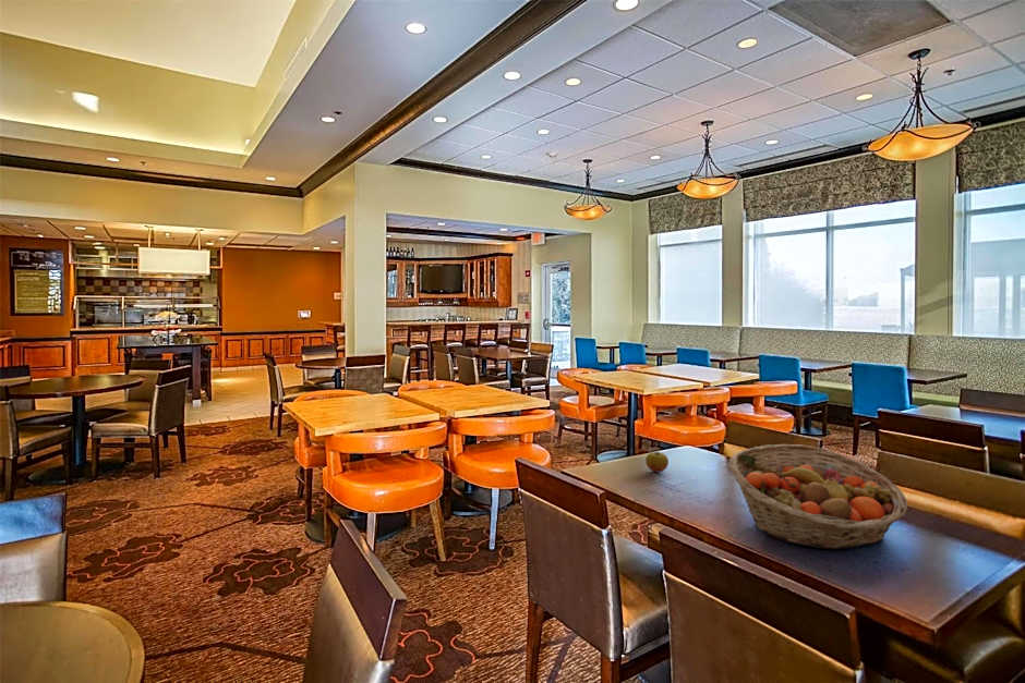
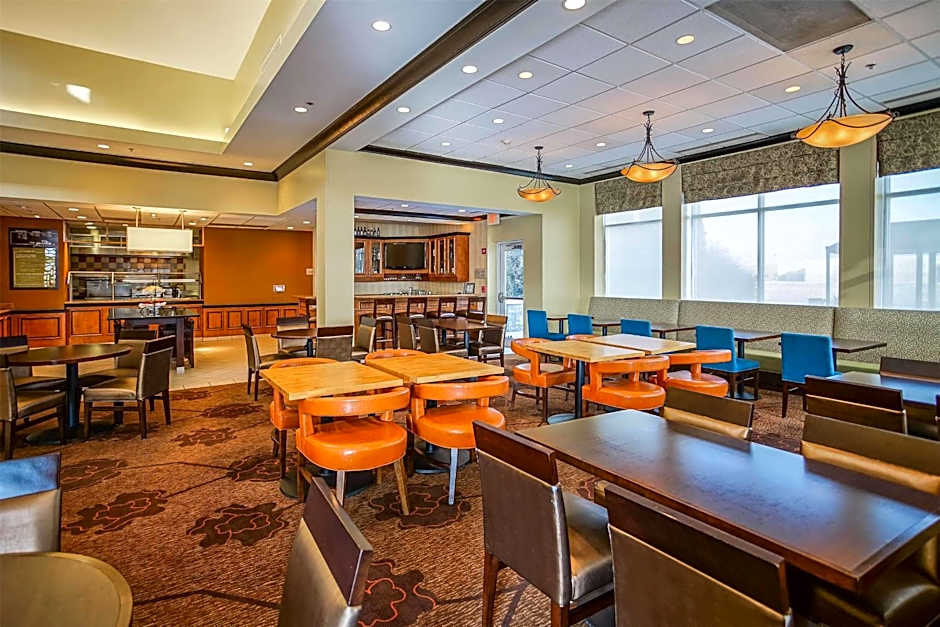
- apple [644,451,670,473]
- fruit basket [727,443,908,550]
